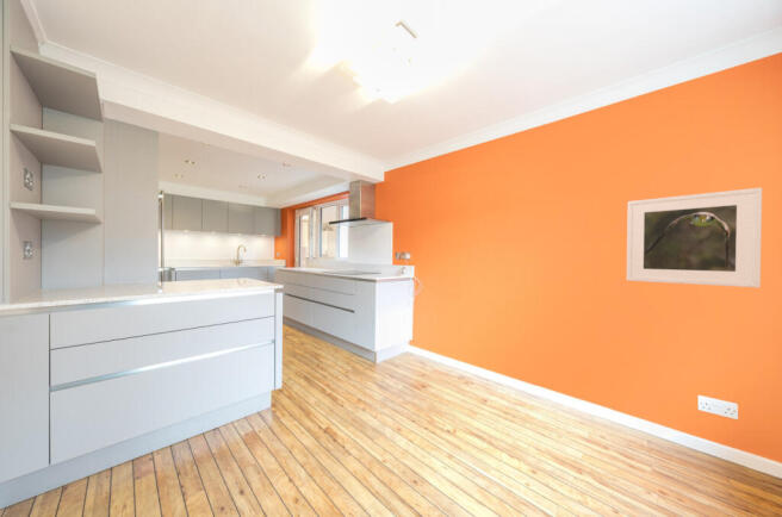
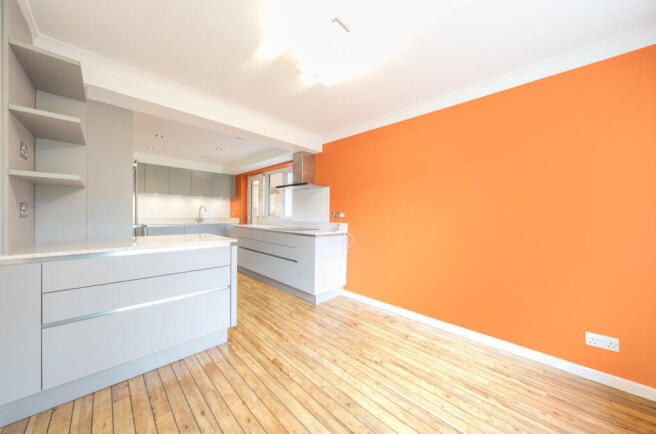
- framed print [626,187,763,288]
